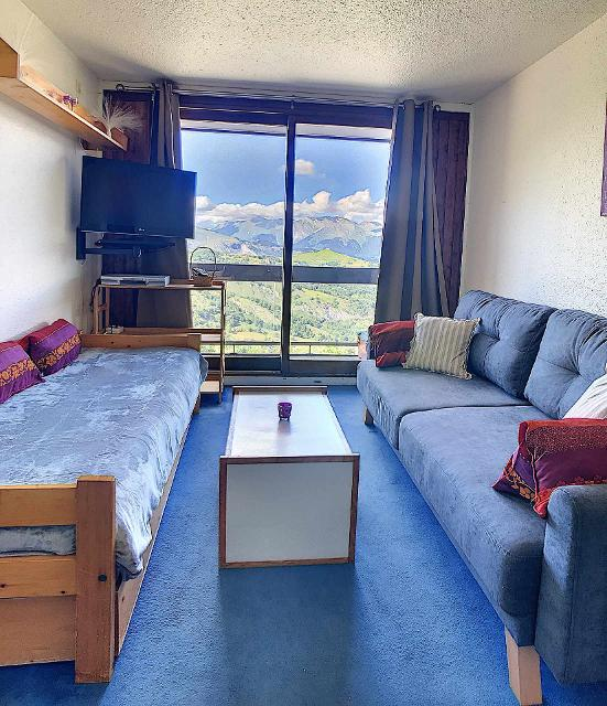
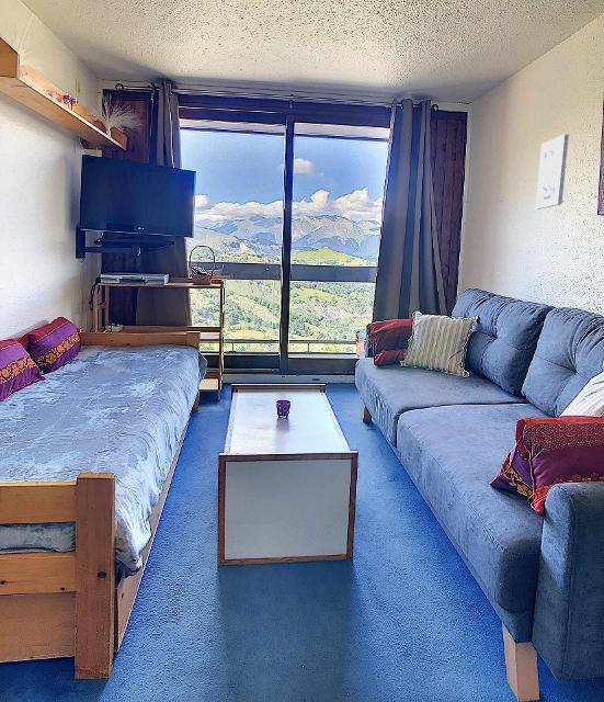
+ wall art [535,133,570,211]
